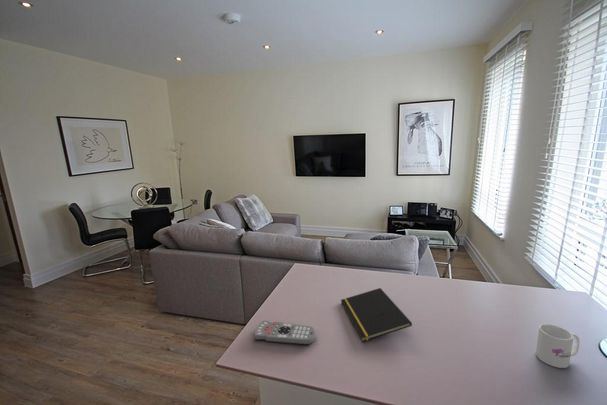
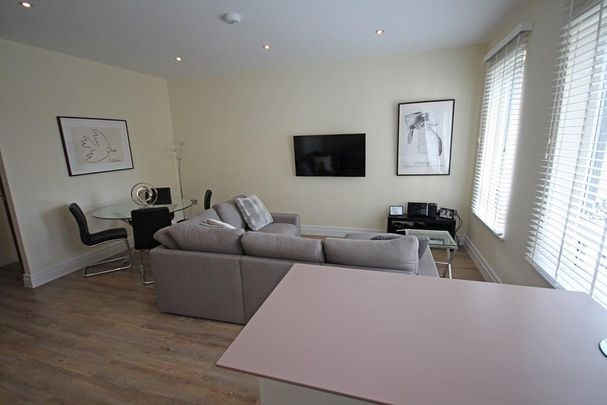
- notepad [340,287,413,343]
- mug [535,323,580,369]
- remote control [253,320,317,346]
